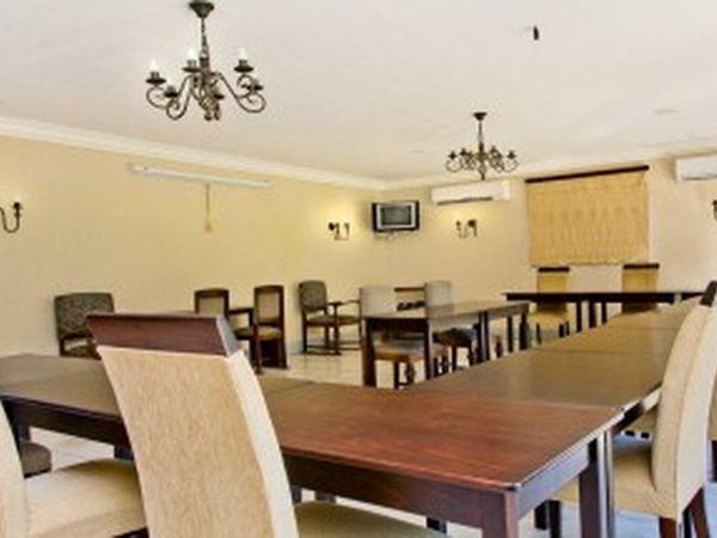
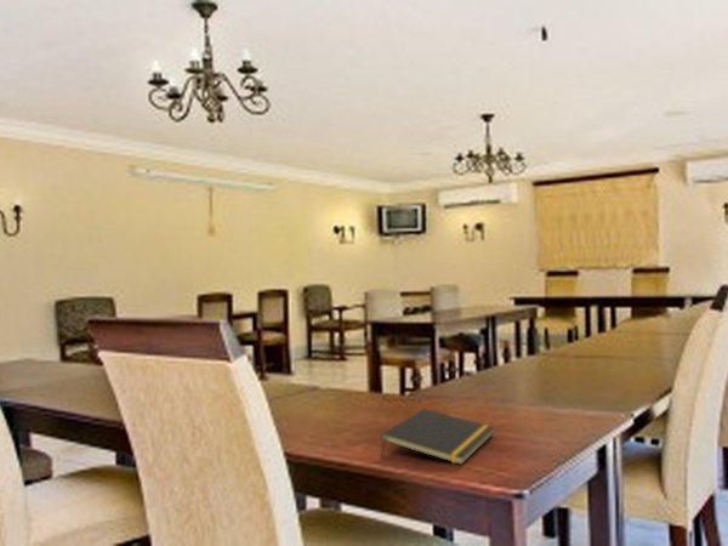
+ notepad [380,408,496,466]
